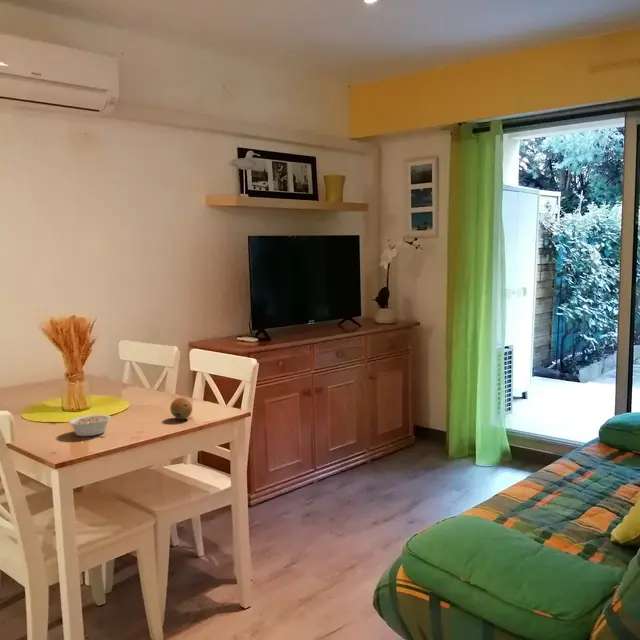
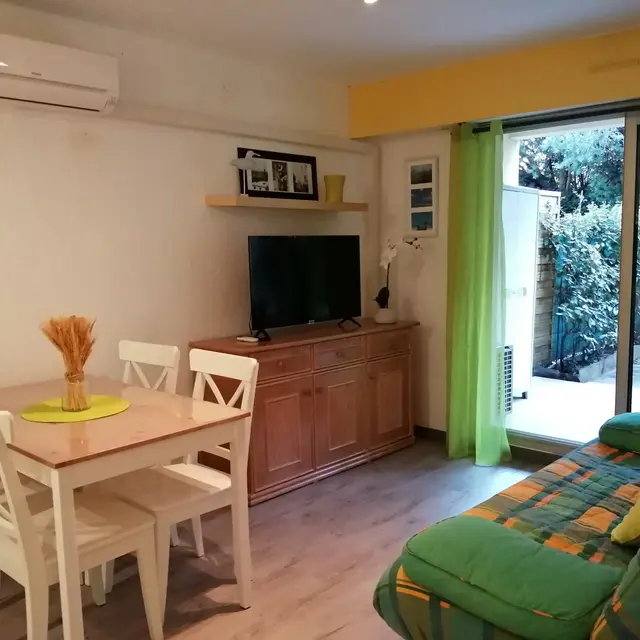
- legume [68,413,114,437]
- fruit [169,397,193,420]
